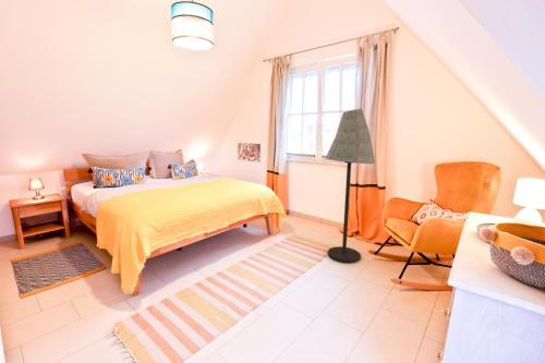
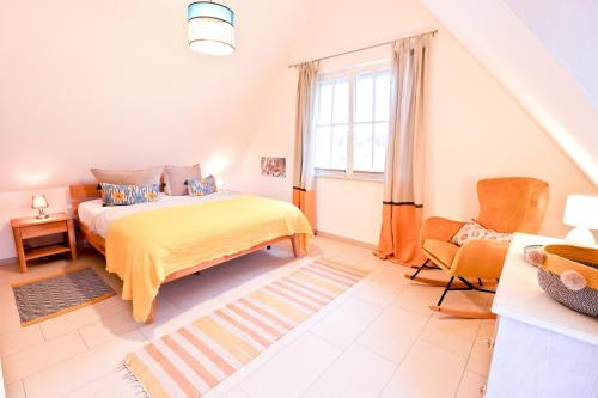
- floor lamp [325,108,376,264]
